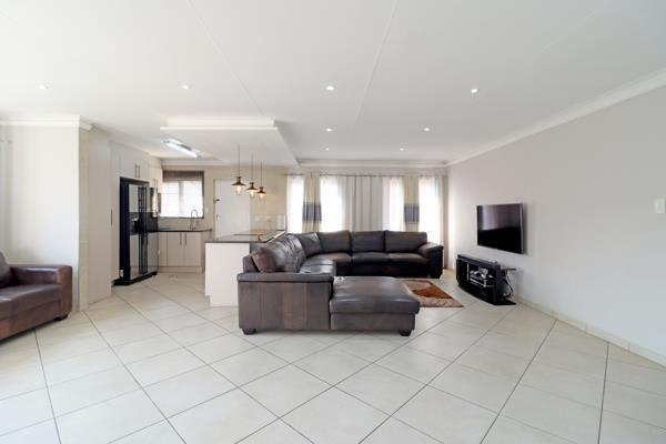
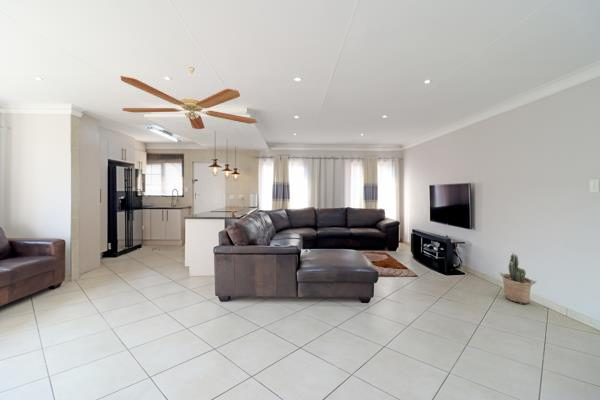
+ ceiling fan [119,66,258,130]
+ potted plant [499,252,537,305]
